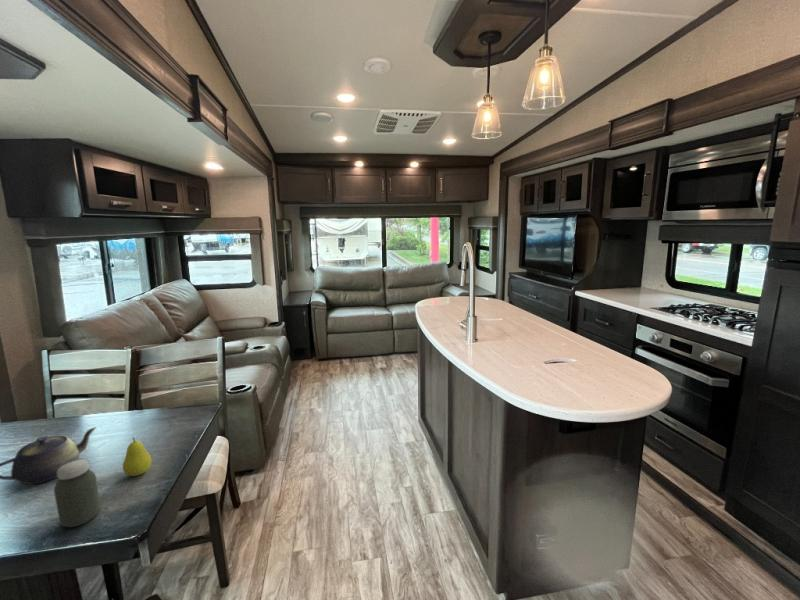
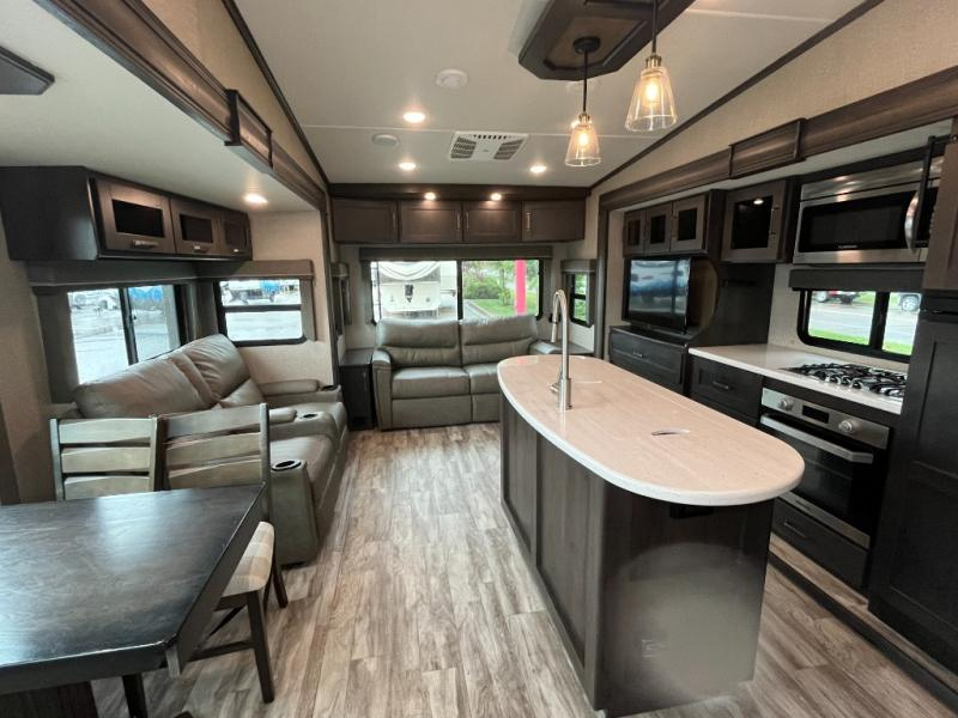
- teapot [0,426,98,485]
- fruit [122,436,153,477]
- jar [53,459,101,528]
